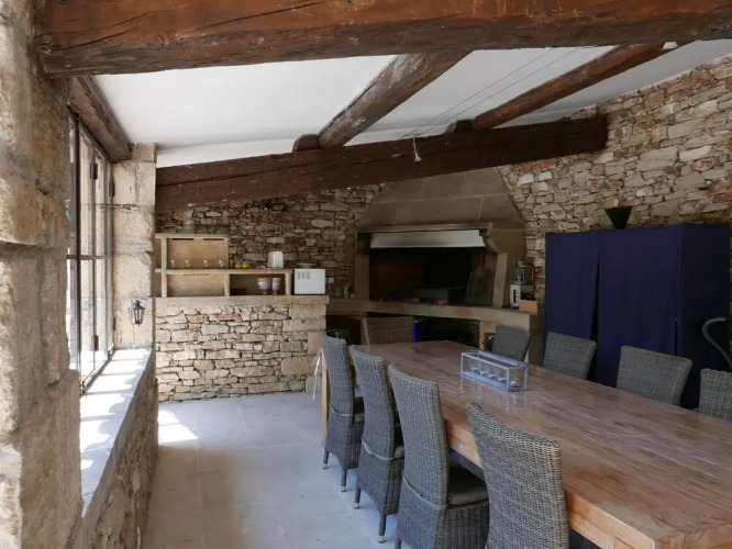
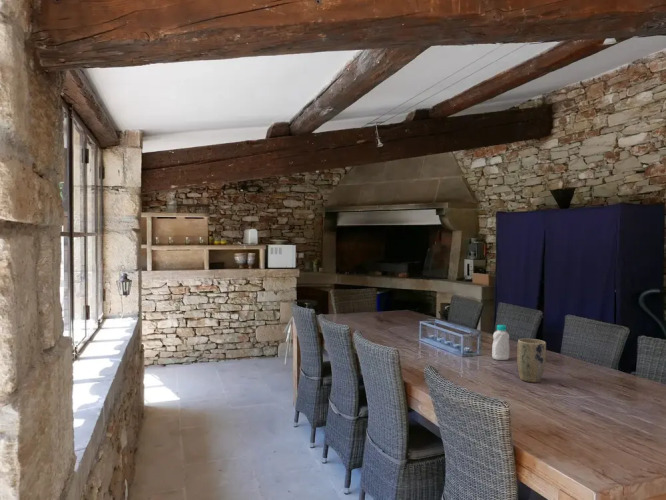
+ bottle [491,324,510,361]
+ plant pot [516,338,547,383]
